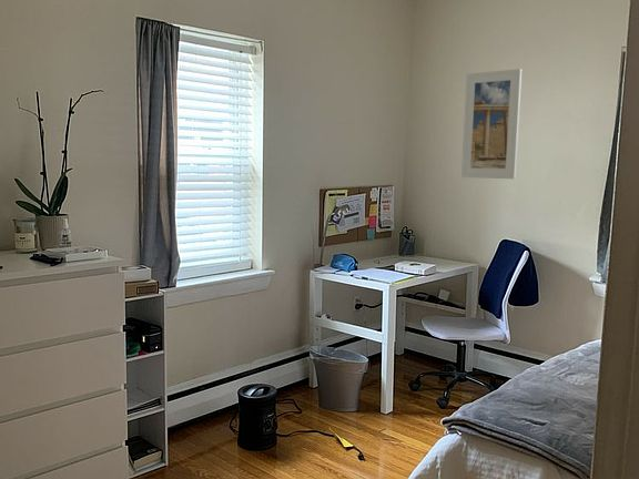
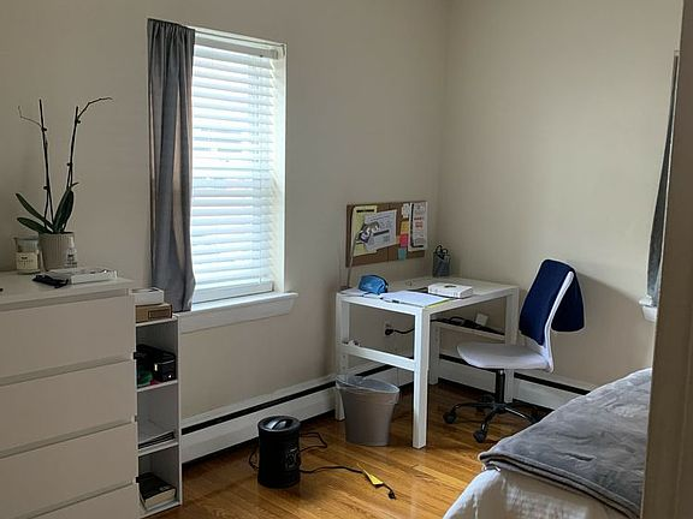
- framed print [460,68,523,180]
